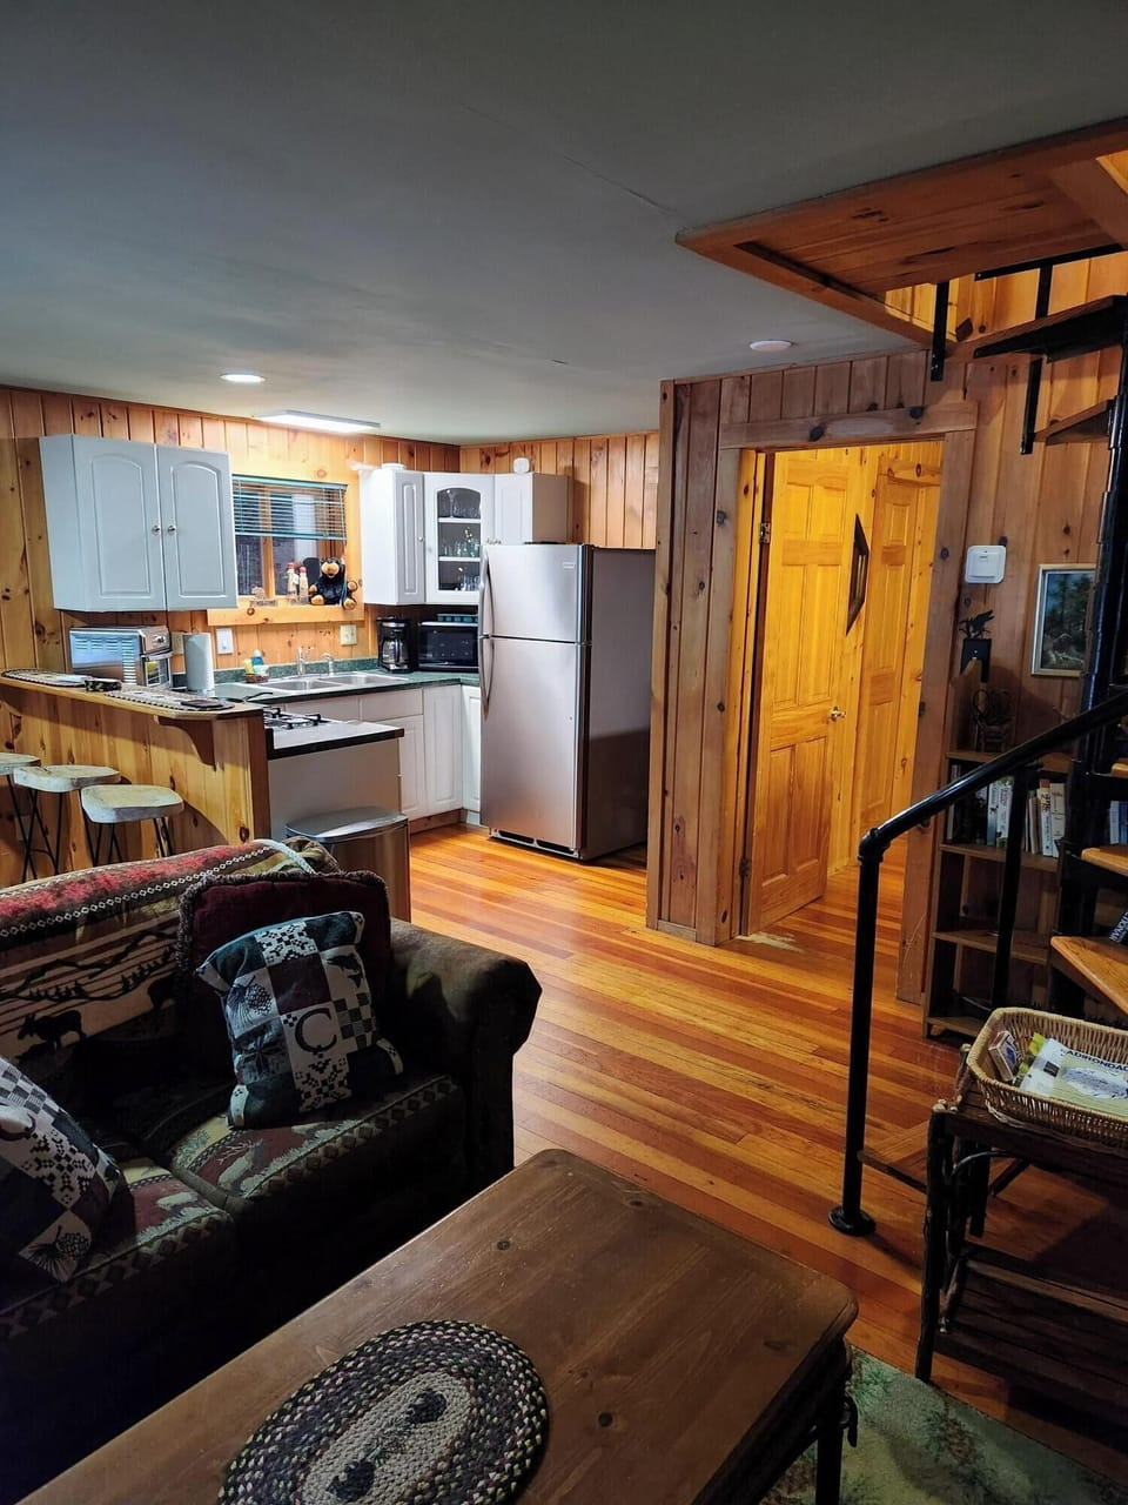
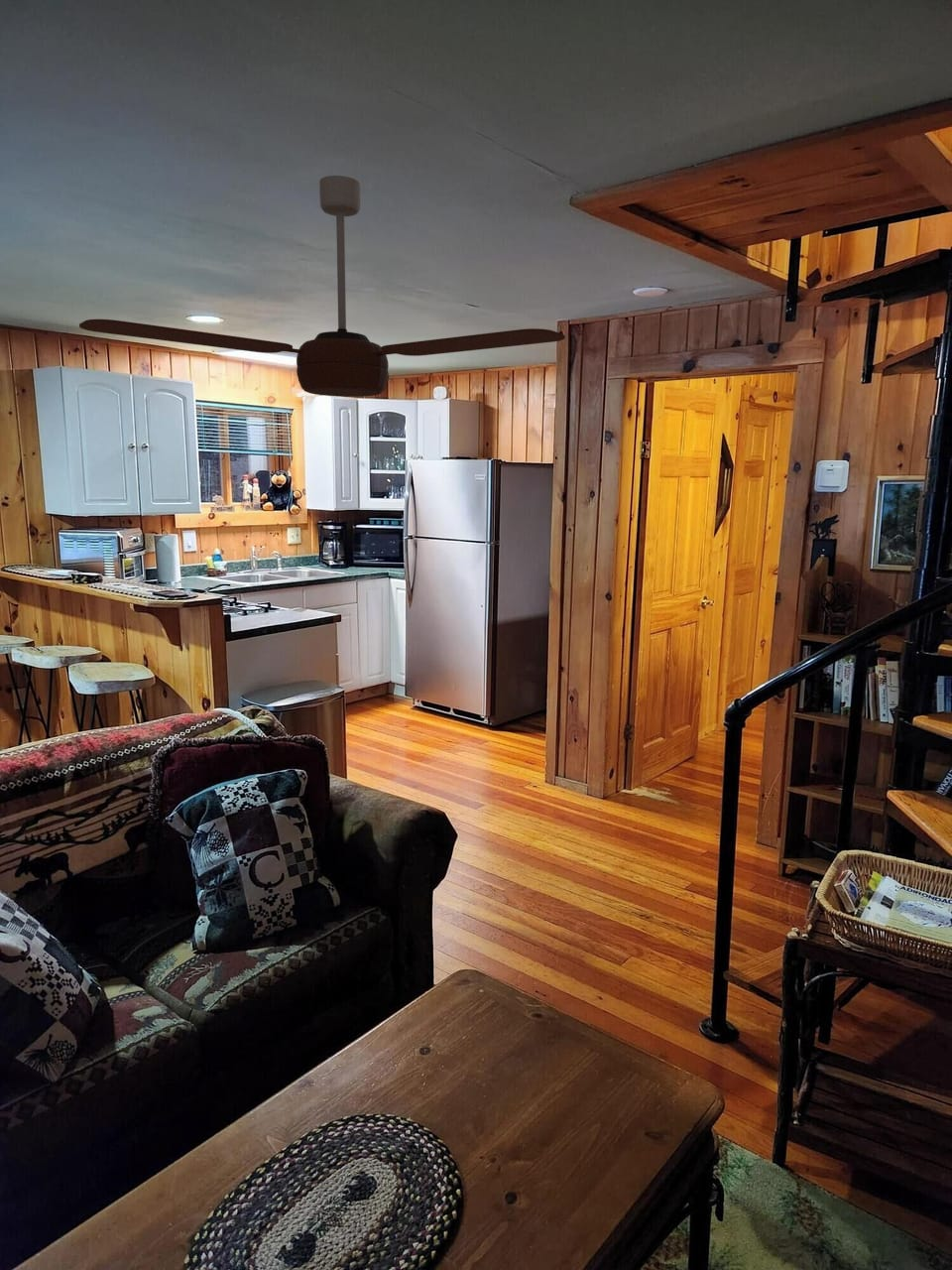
+ ceiling fan [78,175,566,398]
